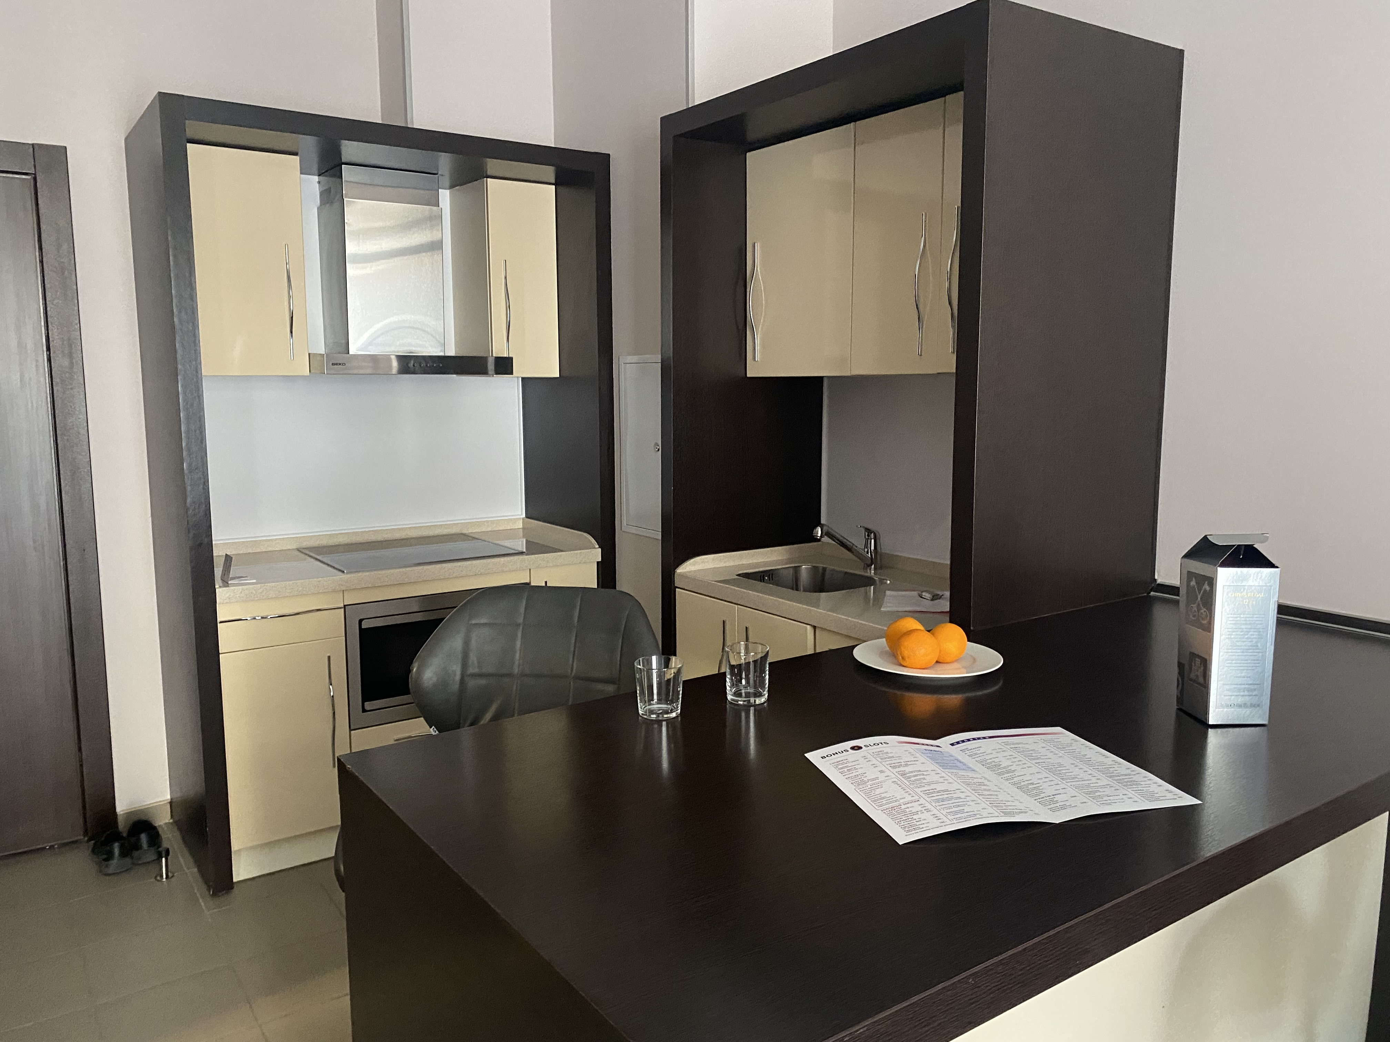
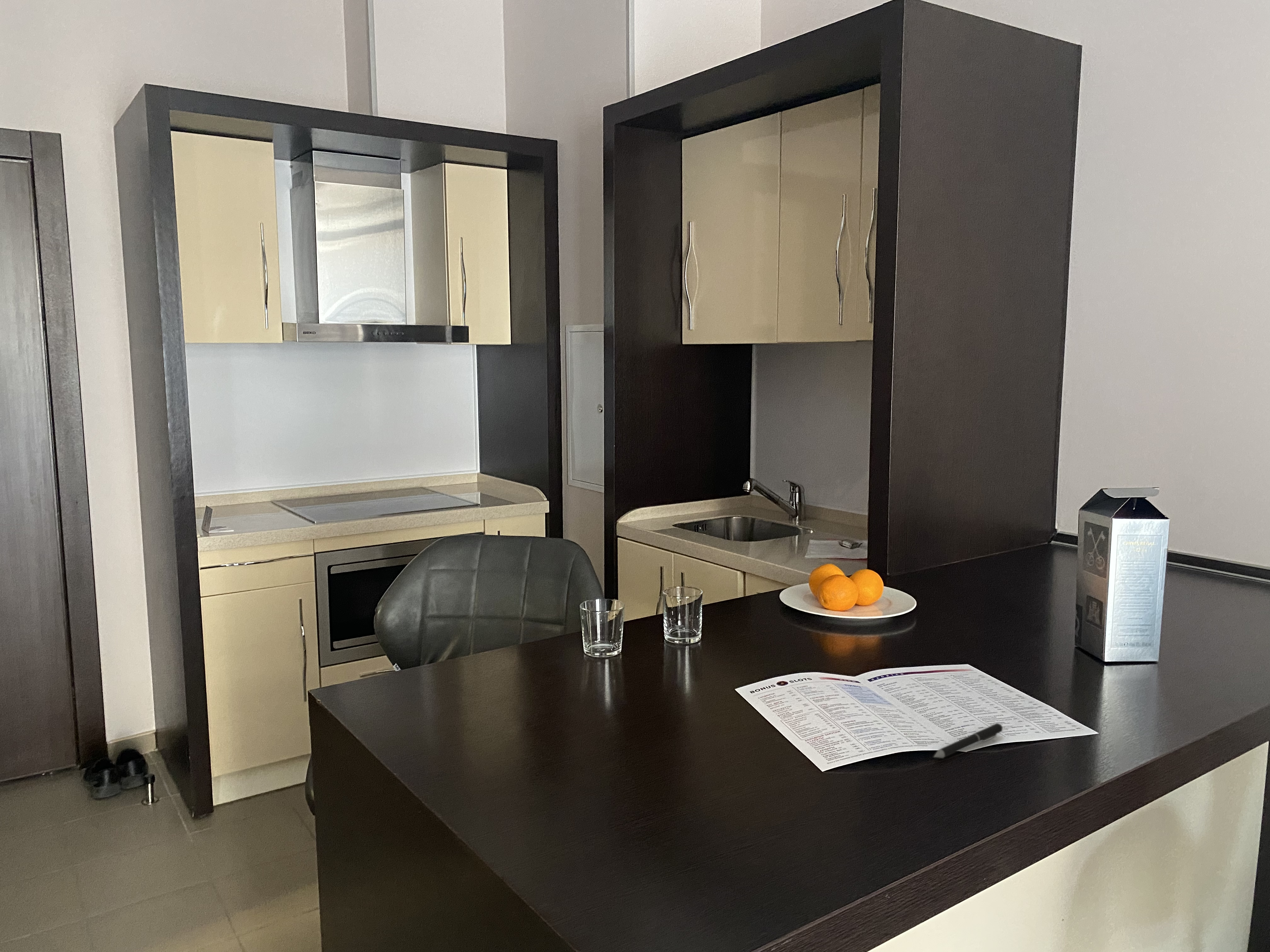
+ pen [933,723,1003,758]
